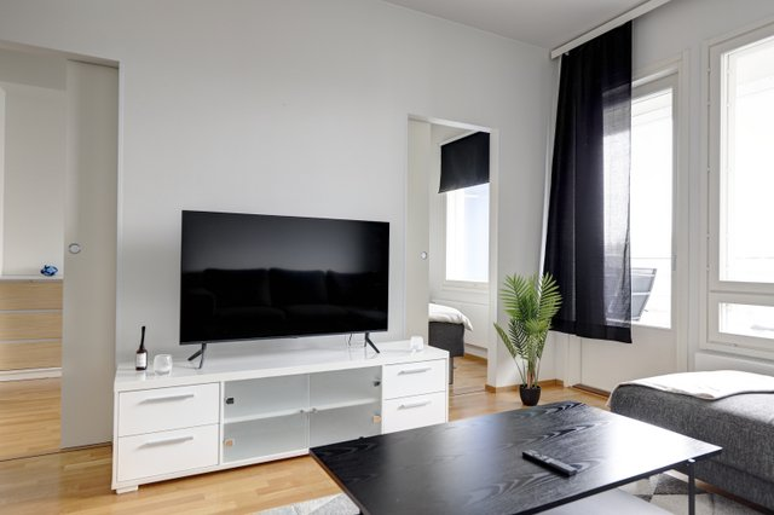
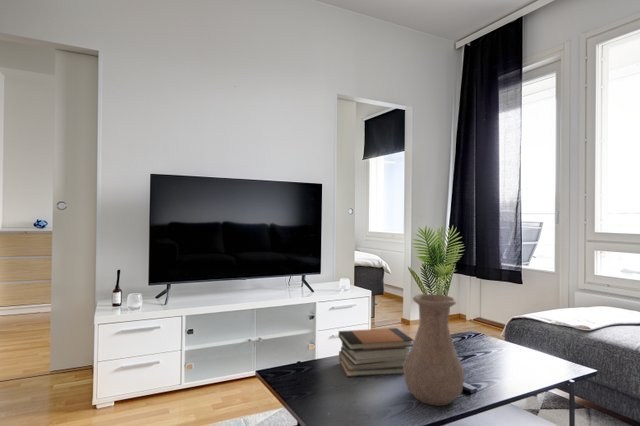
+ book stack [338,327,415,378]
+ vase [403,293,466,407]
